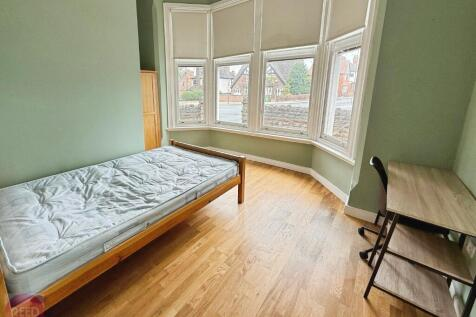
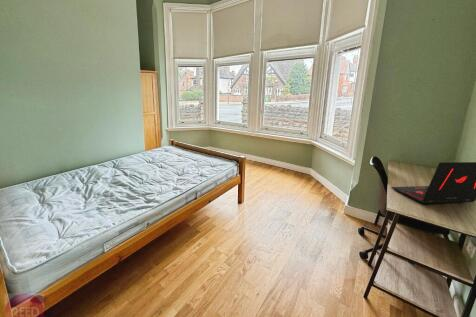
+ laptop [390,161,476,205]
